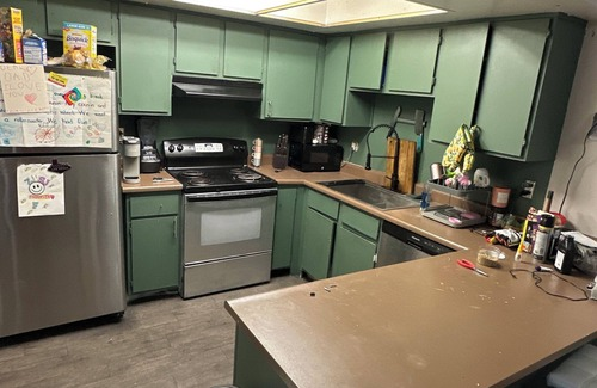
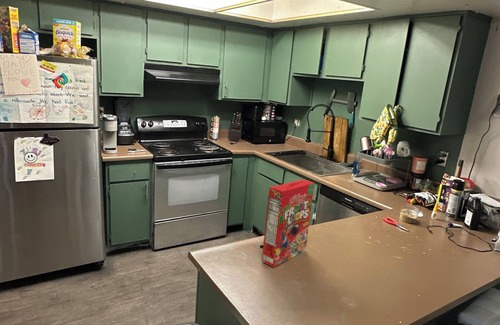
+ cereal box [261,179,315,268]
